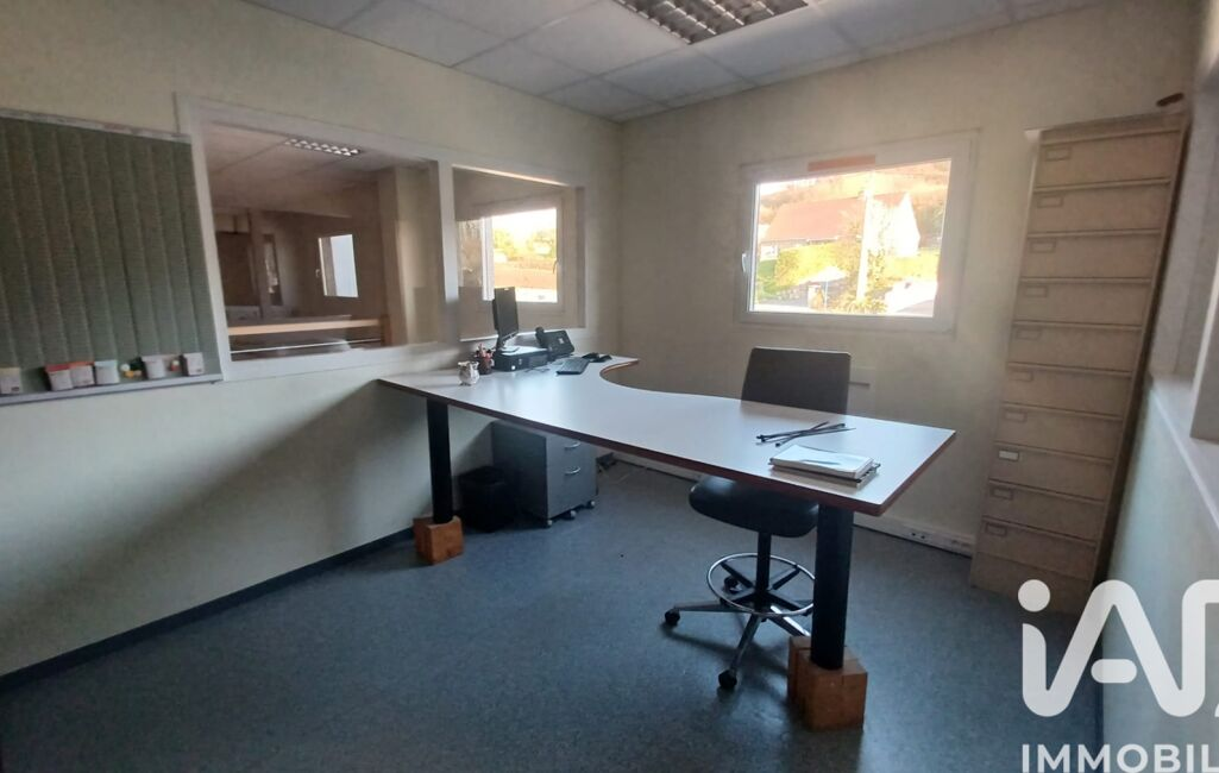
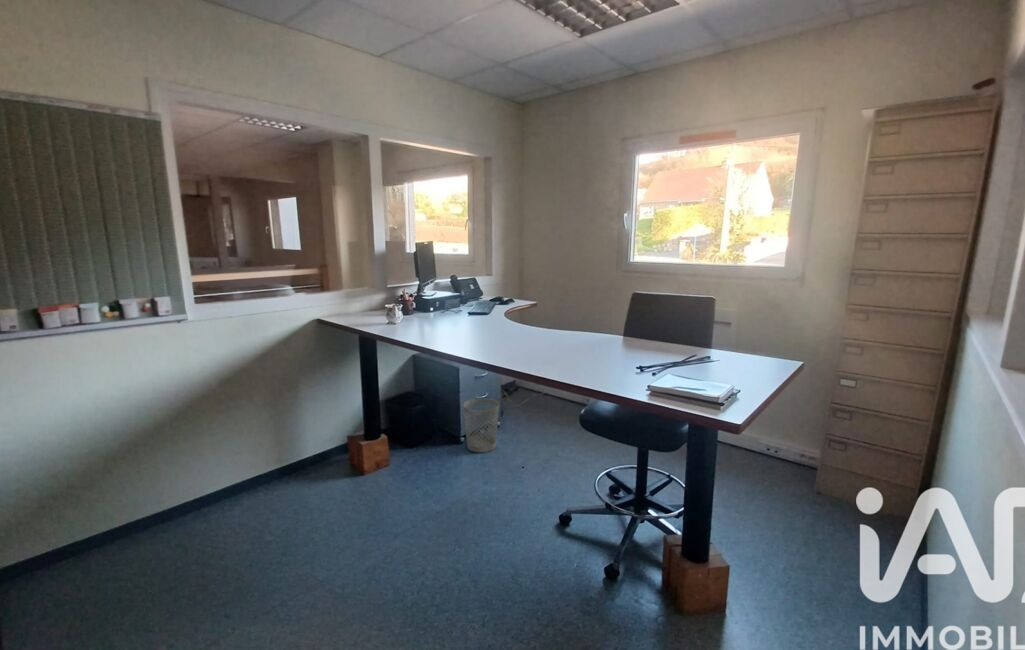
+ wastebasket [462,397,500,453]
